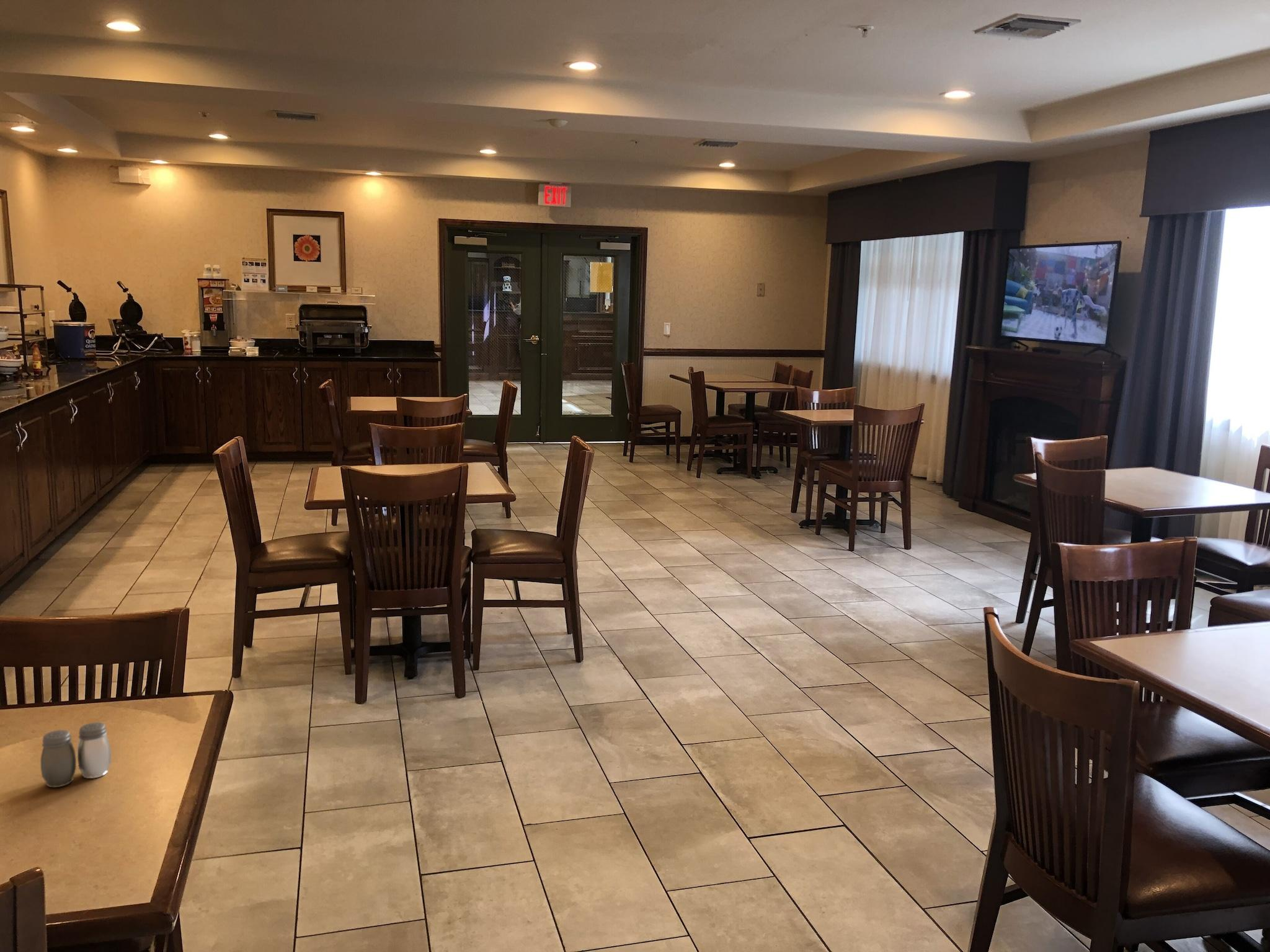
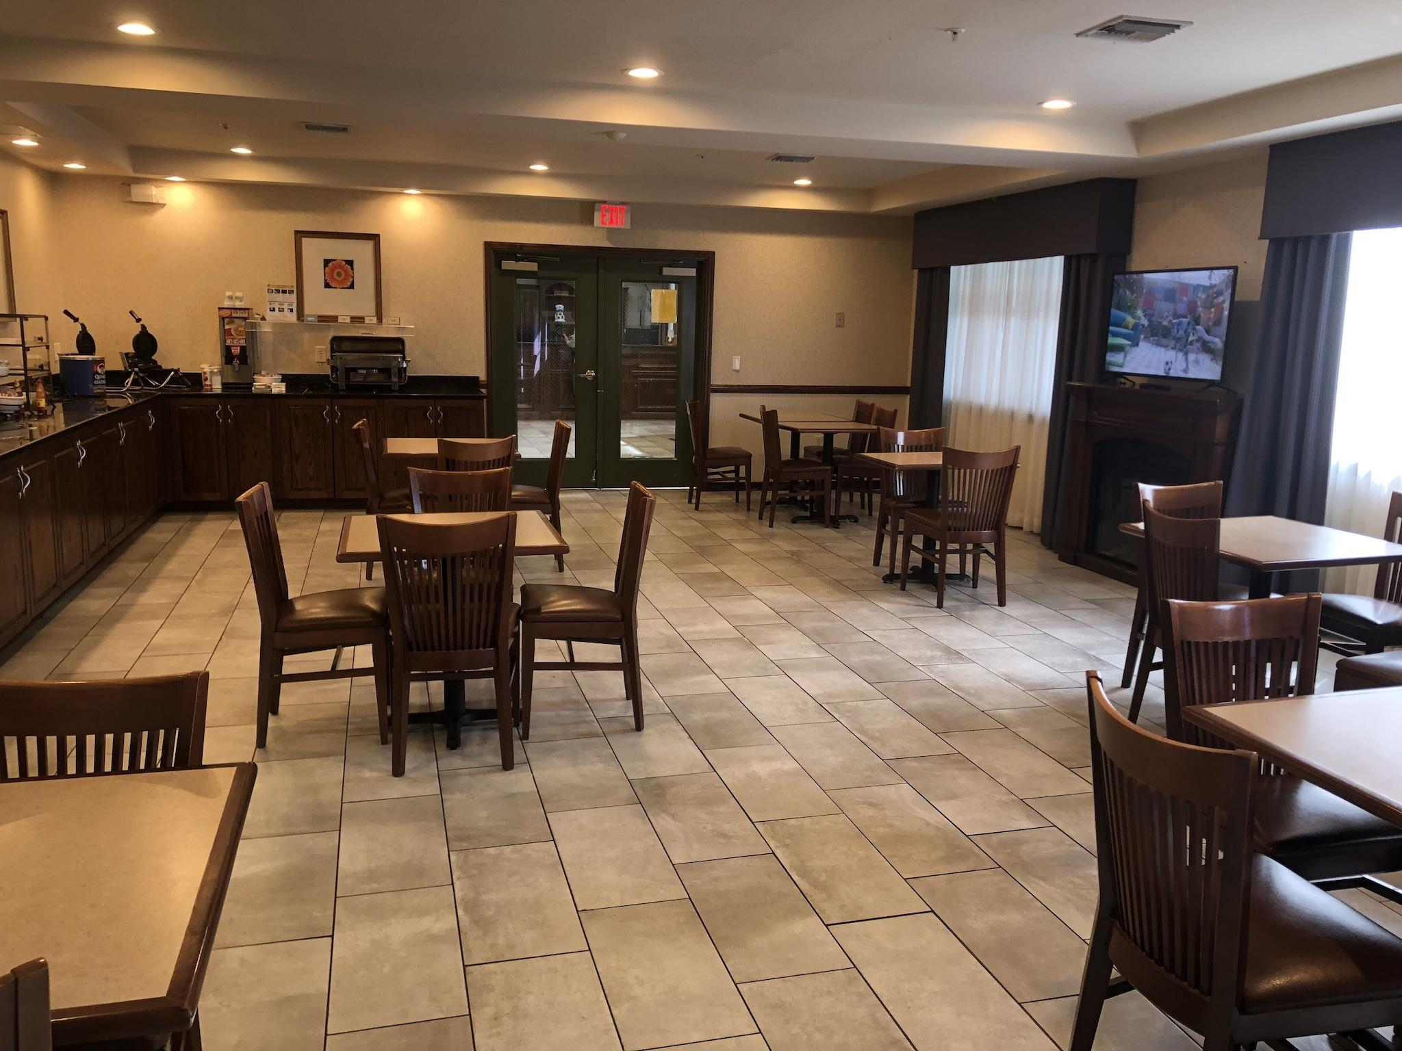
- salt and pepper shaker [40,721,112,788]
